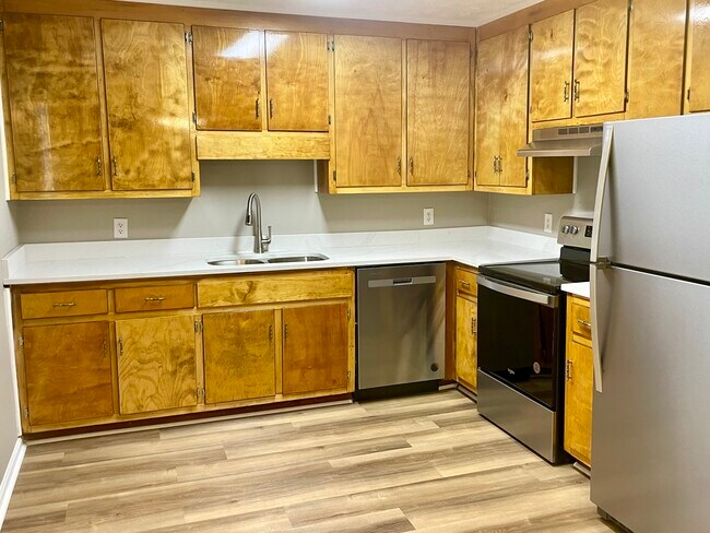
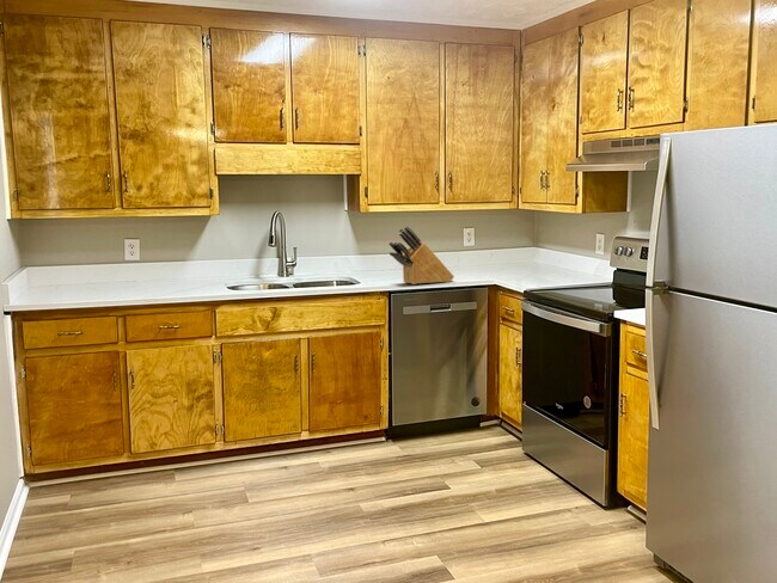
+ knife block [387,225,455,286]
